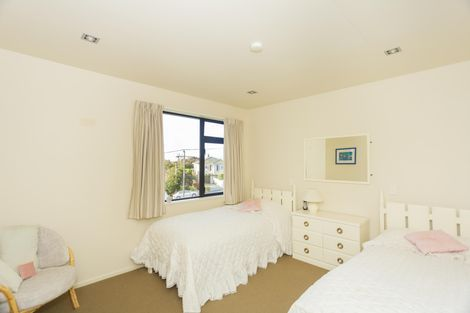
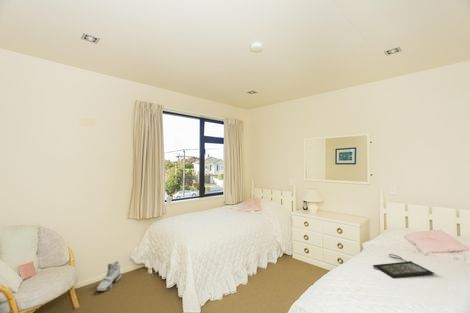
+ clutch bag [372,253,435,279]
+ sneaker [96,260,122,292]
